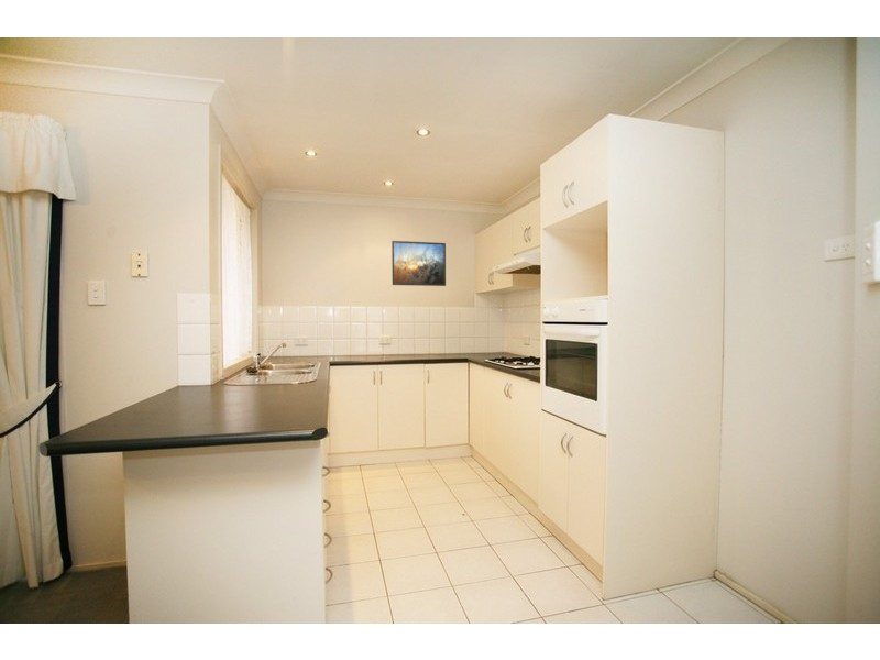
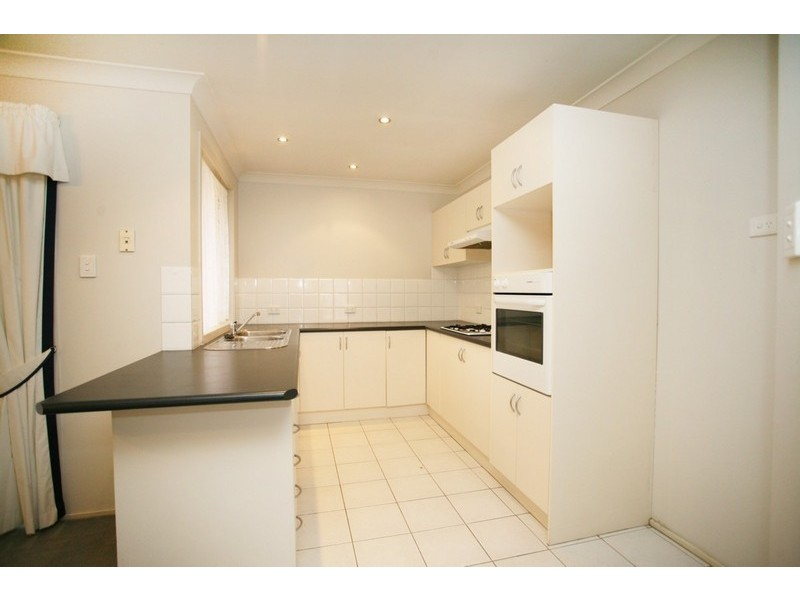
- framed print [391,240,447,287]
